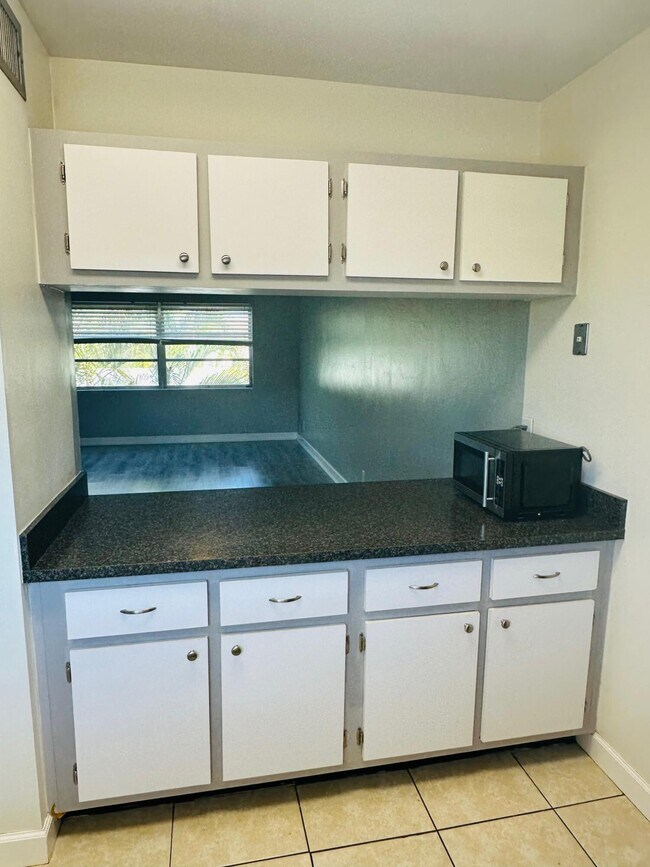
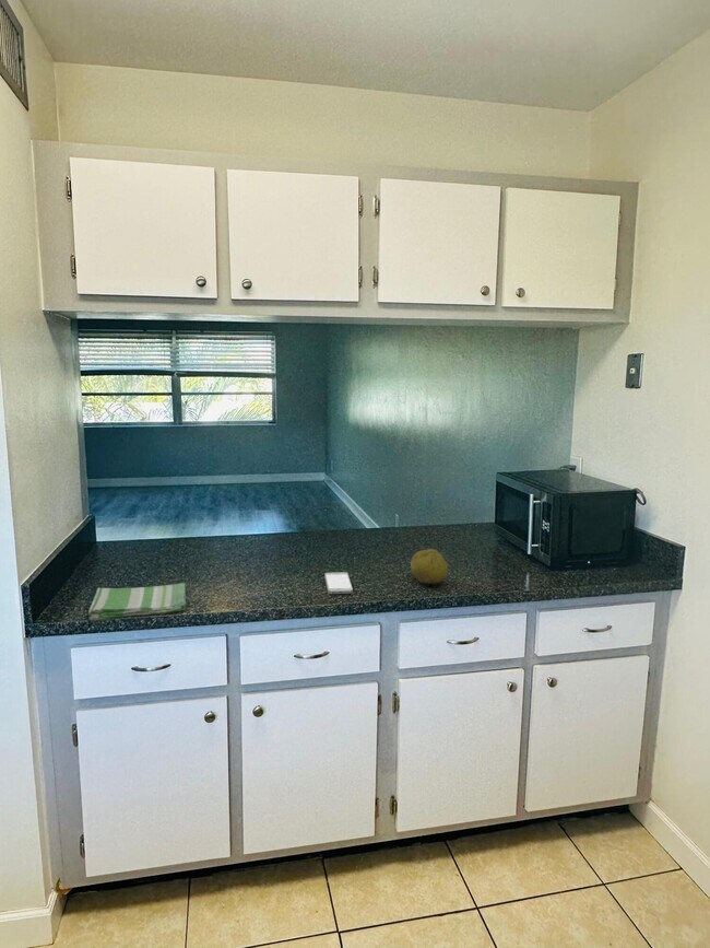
+ fruit [410,548,449,585]
+ smartphone [323,571,354,595]
+ dish towel [87,582,187,621]
